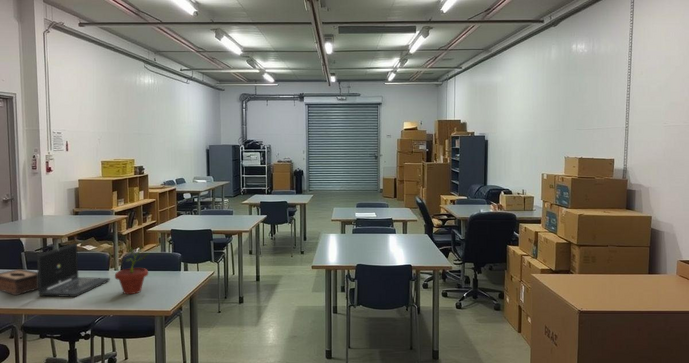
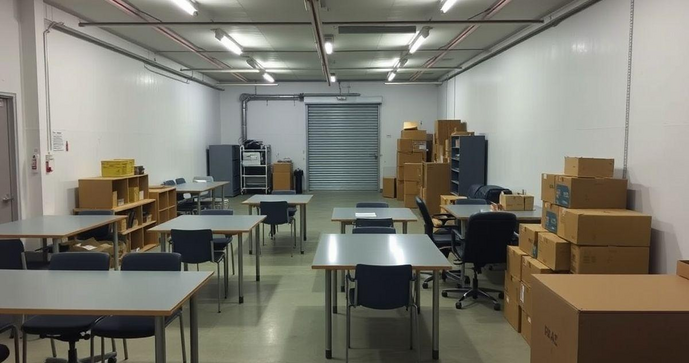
- tissue box [0,268,38,296]
- laptop [36,242,111,298]
- potted plant [114,243,150,295]
